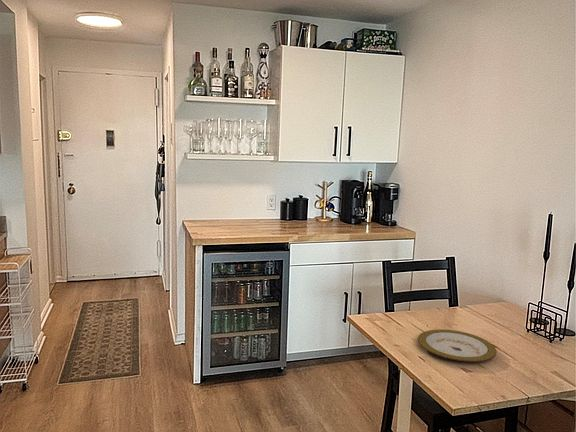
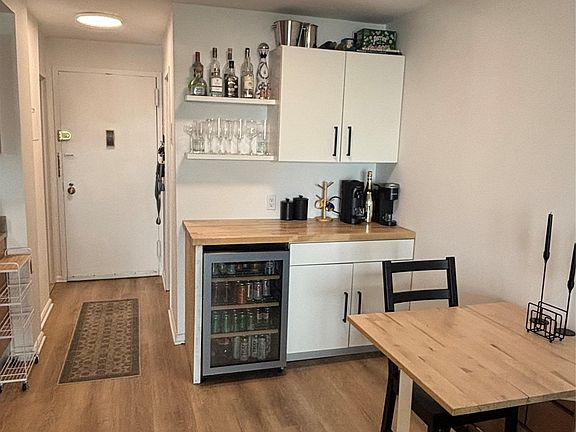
- plate [417,328,498,363]
